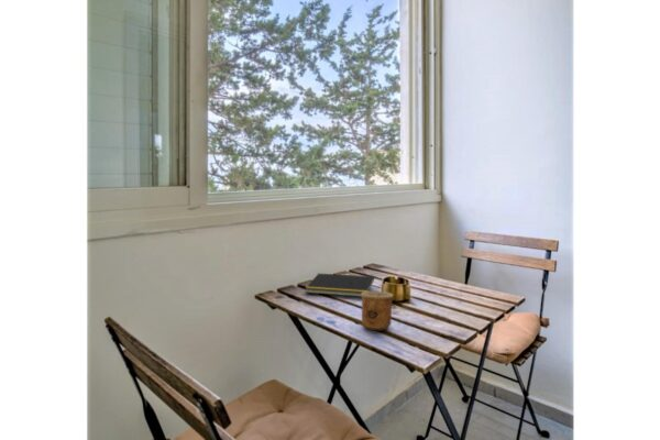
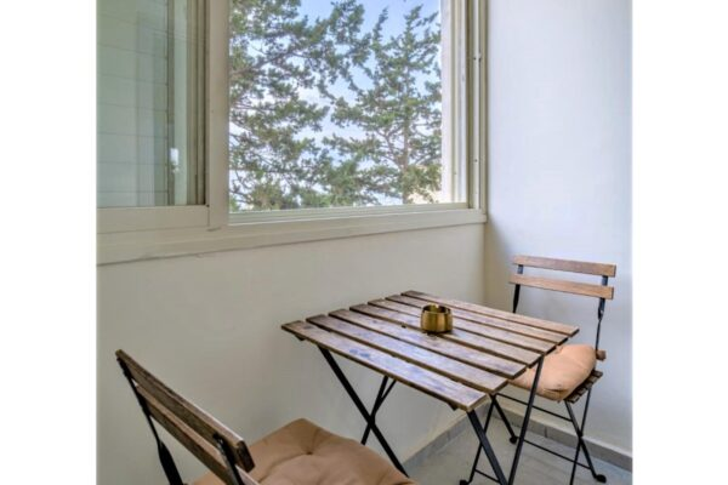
- notepad [304,273,375,298]
- cup [361,290,394,331]
